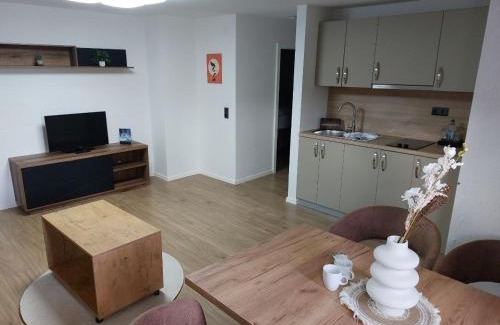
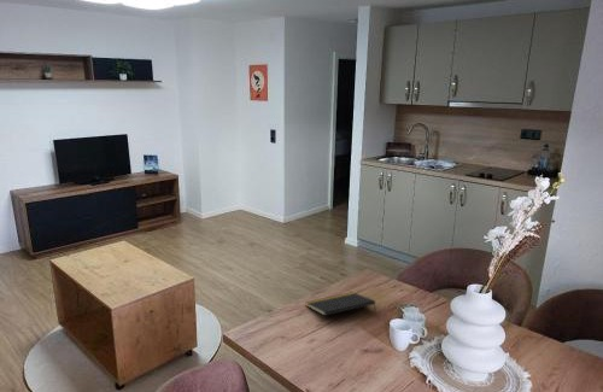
+ notepad [304,291,377,317]
